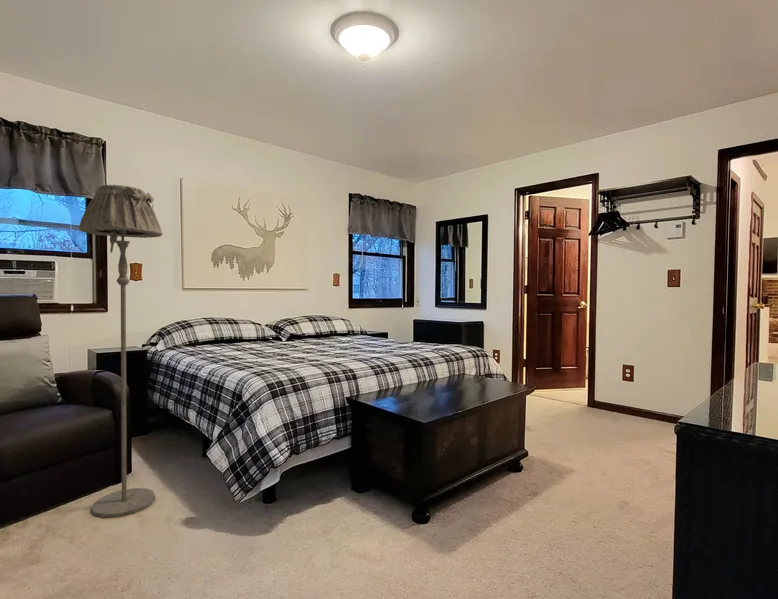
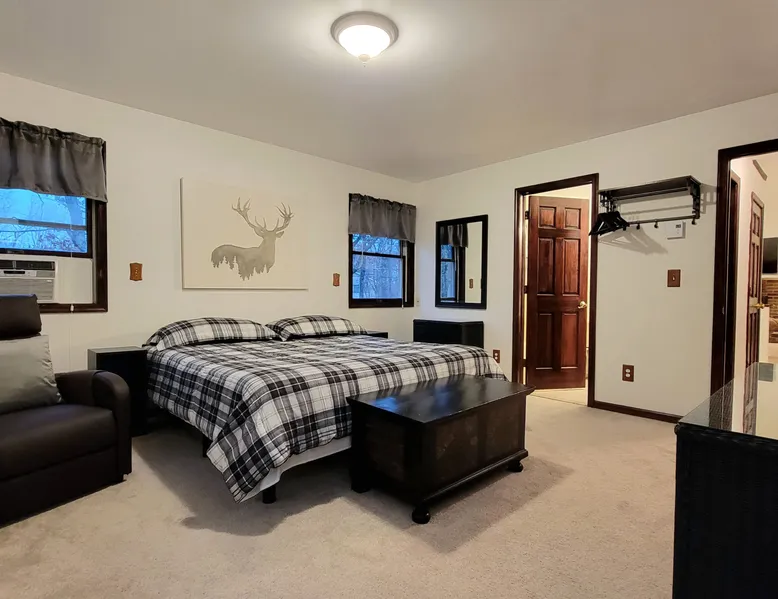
- floor lamp [78,184,164,519]
